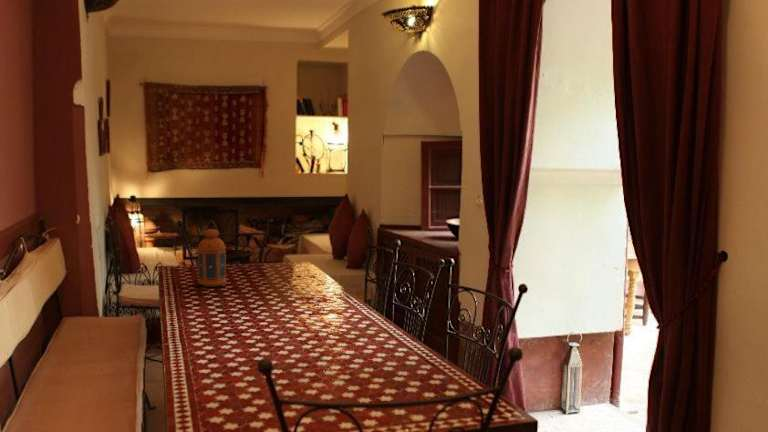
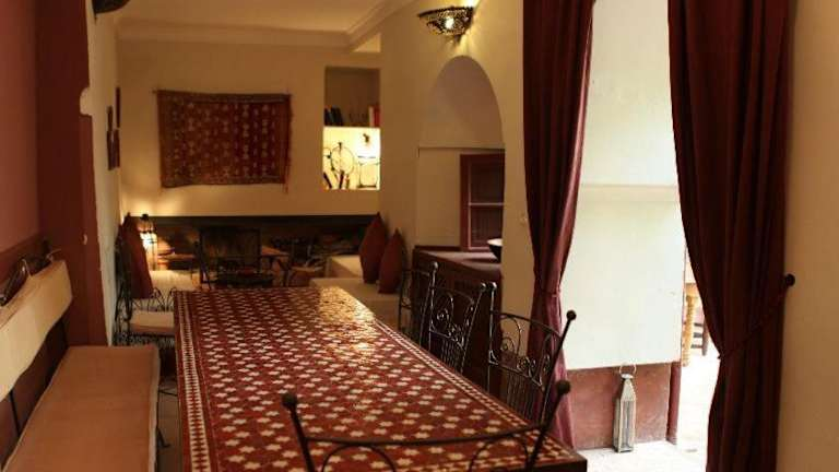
- lantern [196,220,227,288]
